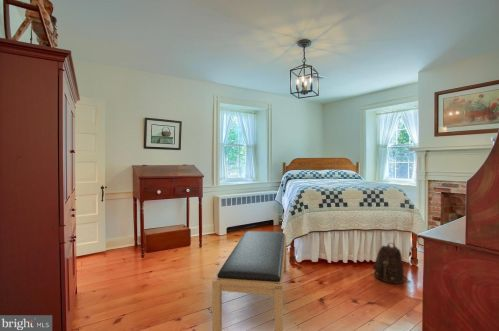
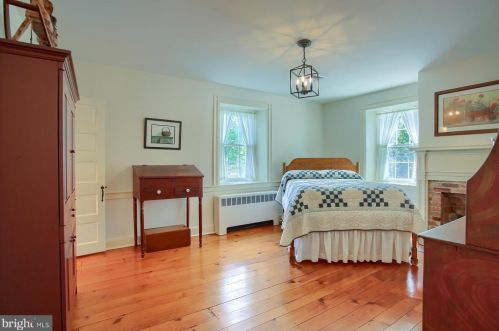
- backpack [372,242,412,285]
- bench [211,230,287,331]
